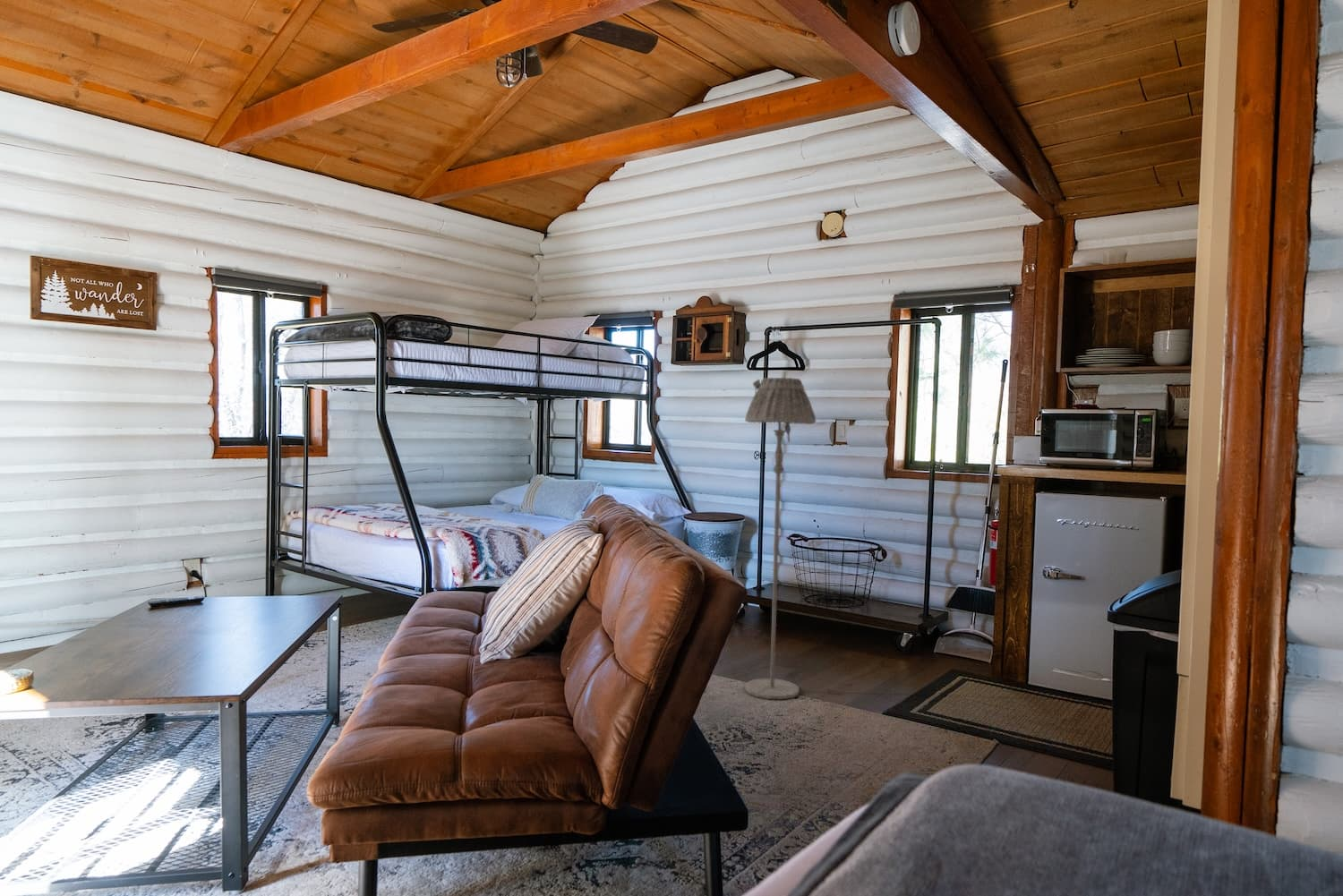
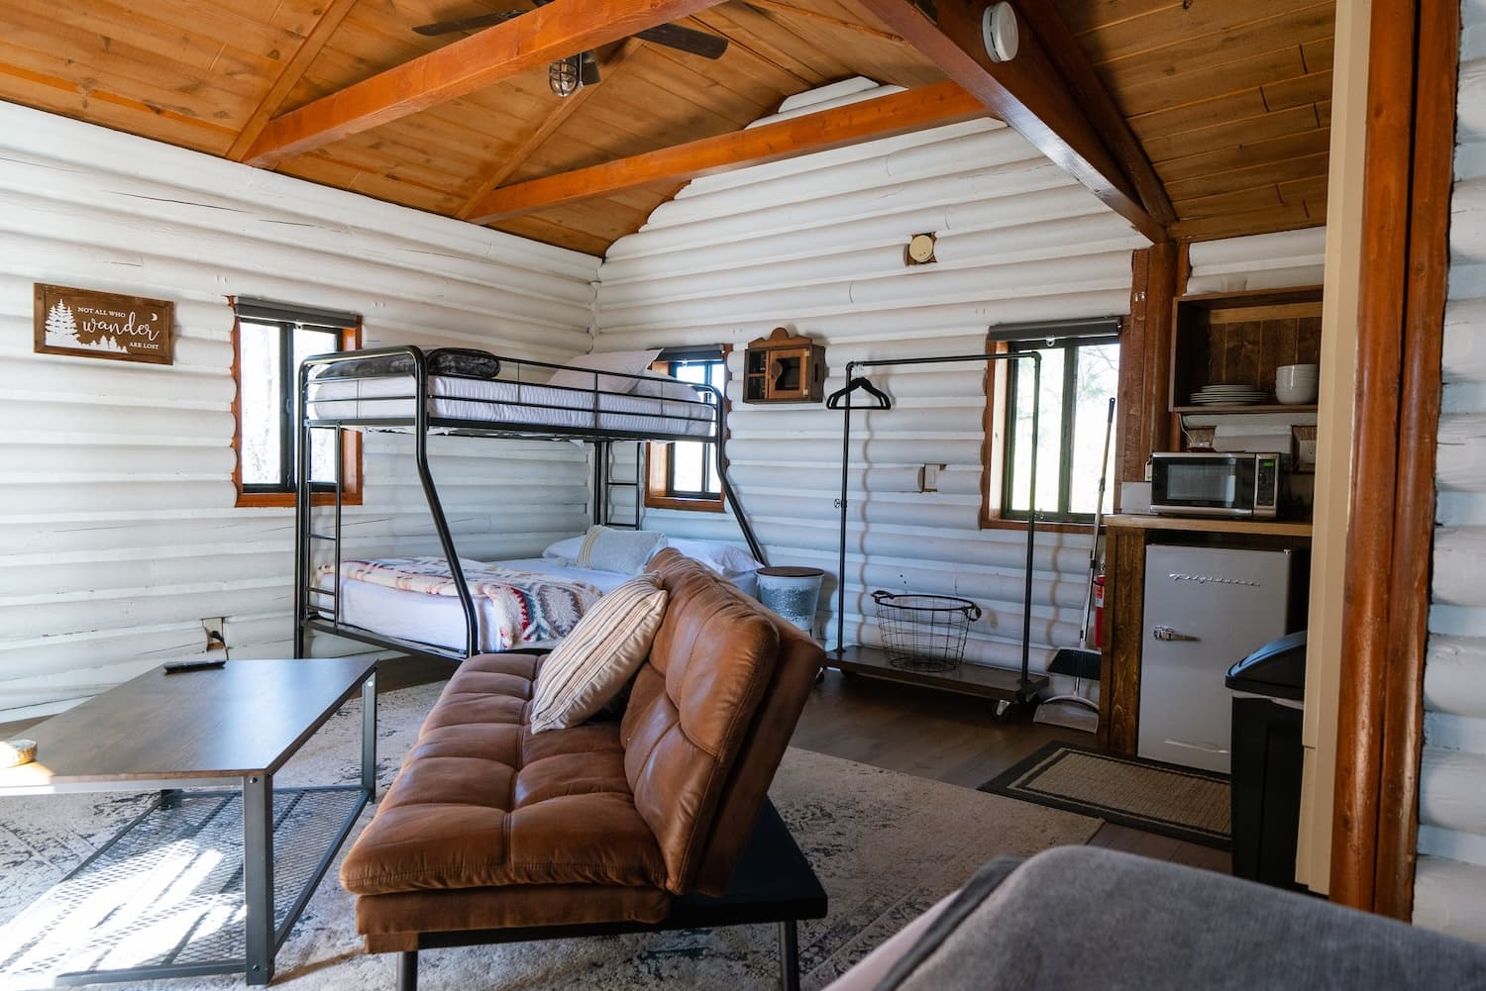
- floor lamp [744,377,817,700]
